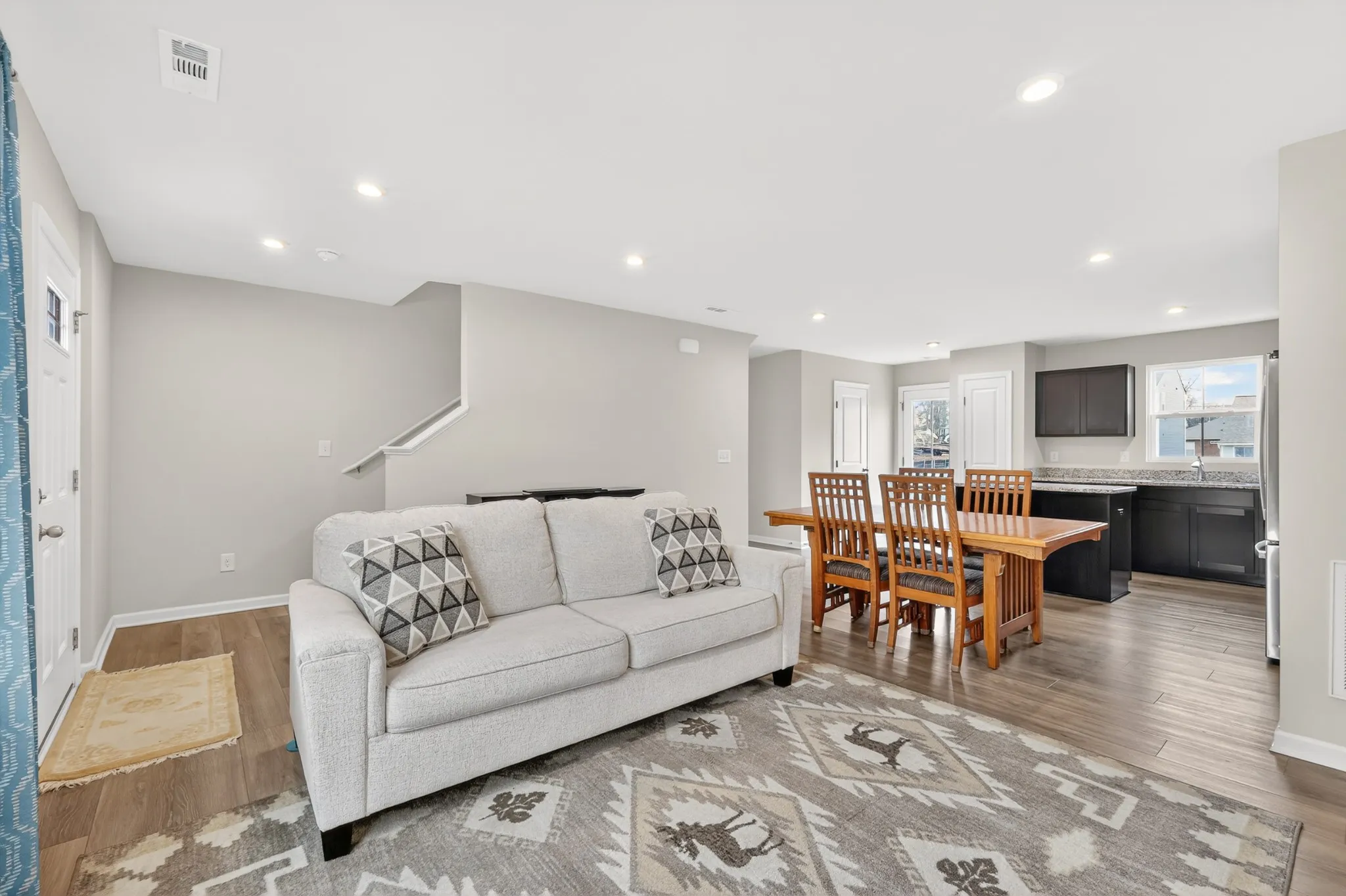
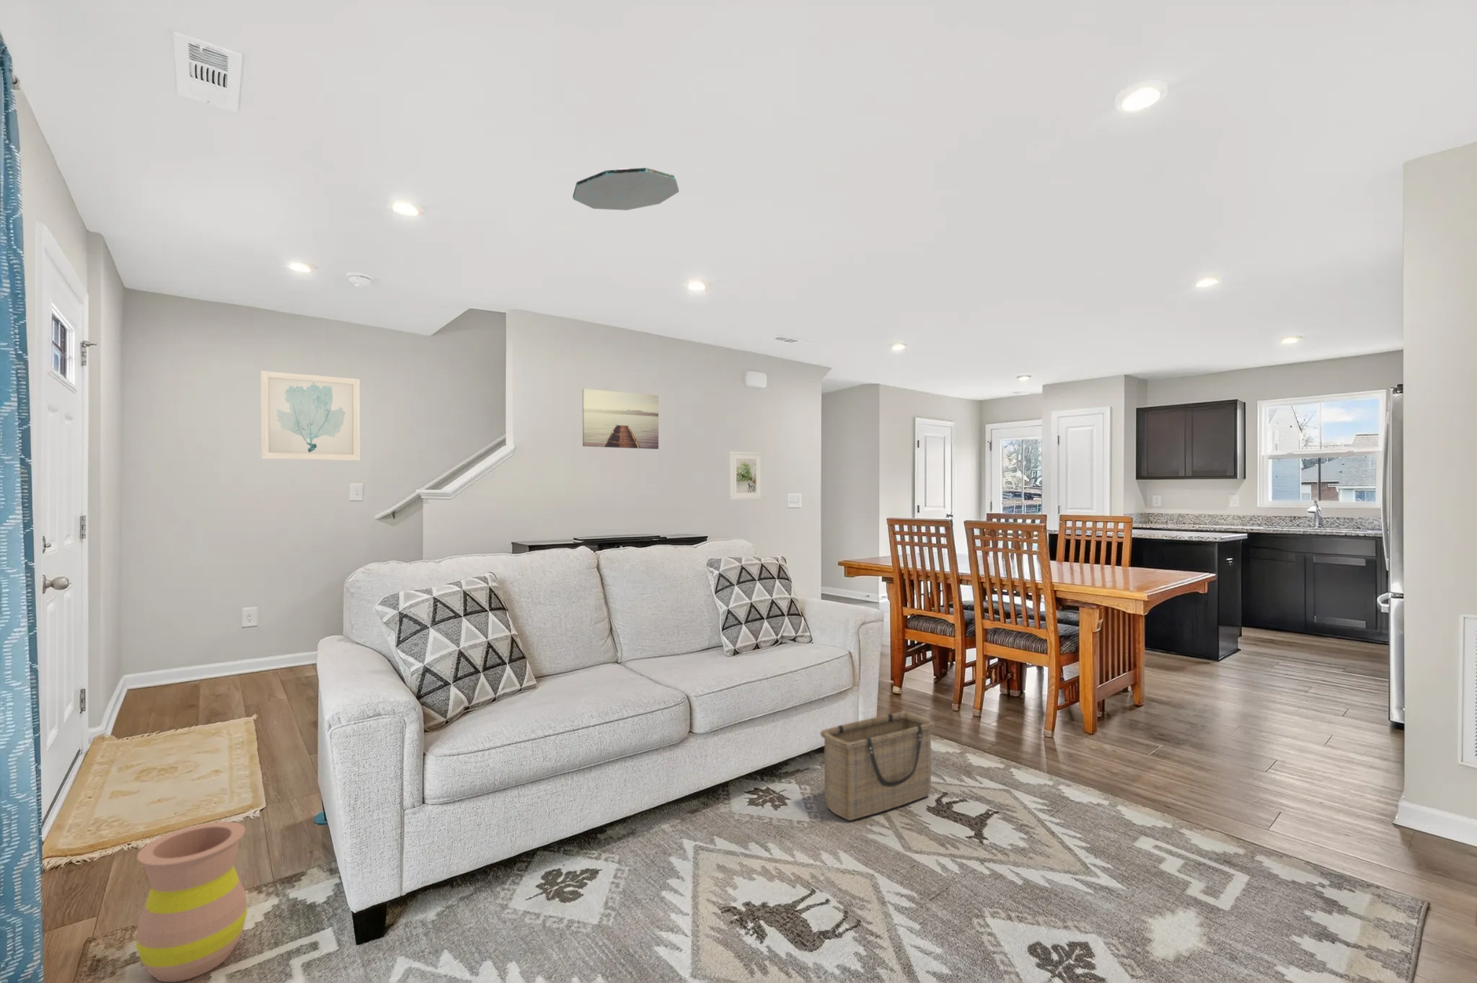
+ ceiling light [572,167,679,211]
+ vase [136,821,248,983]
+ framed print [729,451,763,500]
+ wall art [582,387,659,450]
+ basket [820,711,935,821]
+ wall art [260,371,361,461]
